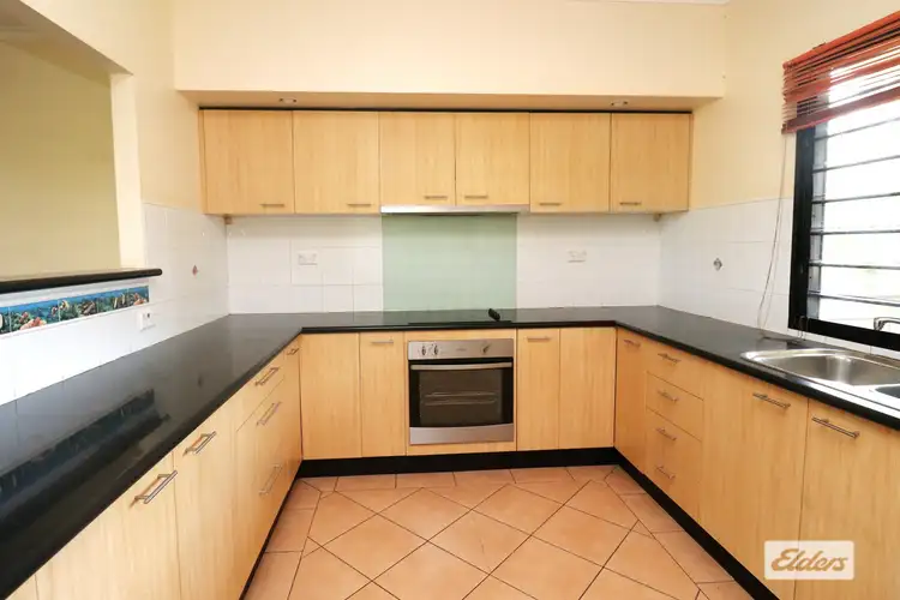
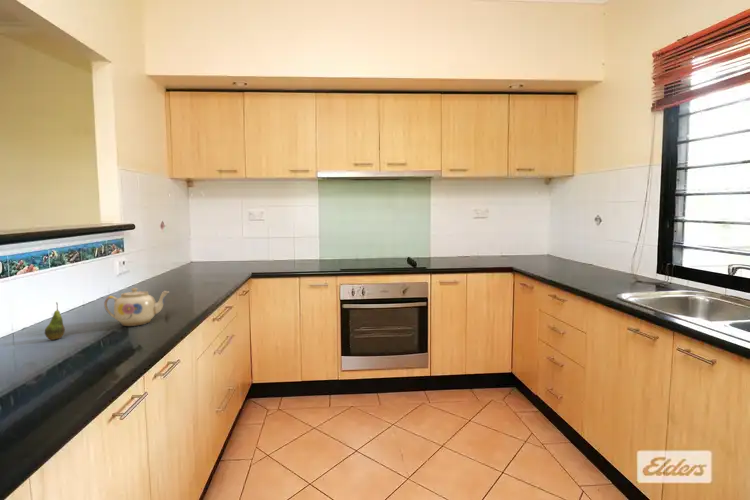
+ fruit [44,301,66,341]
+ teapot [103,287,170,327]
